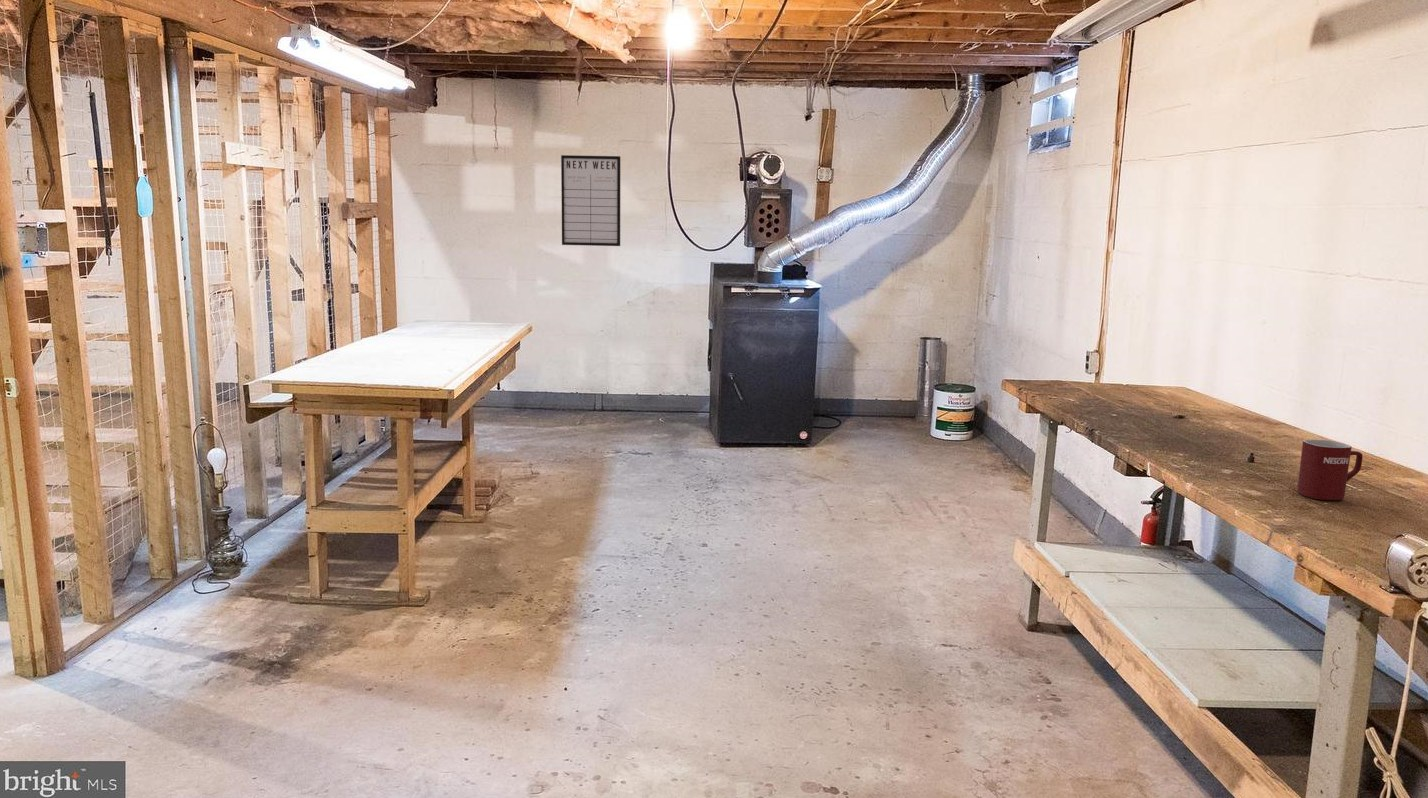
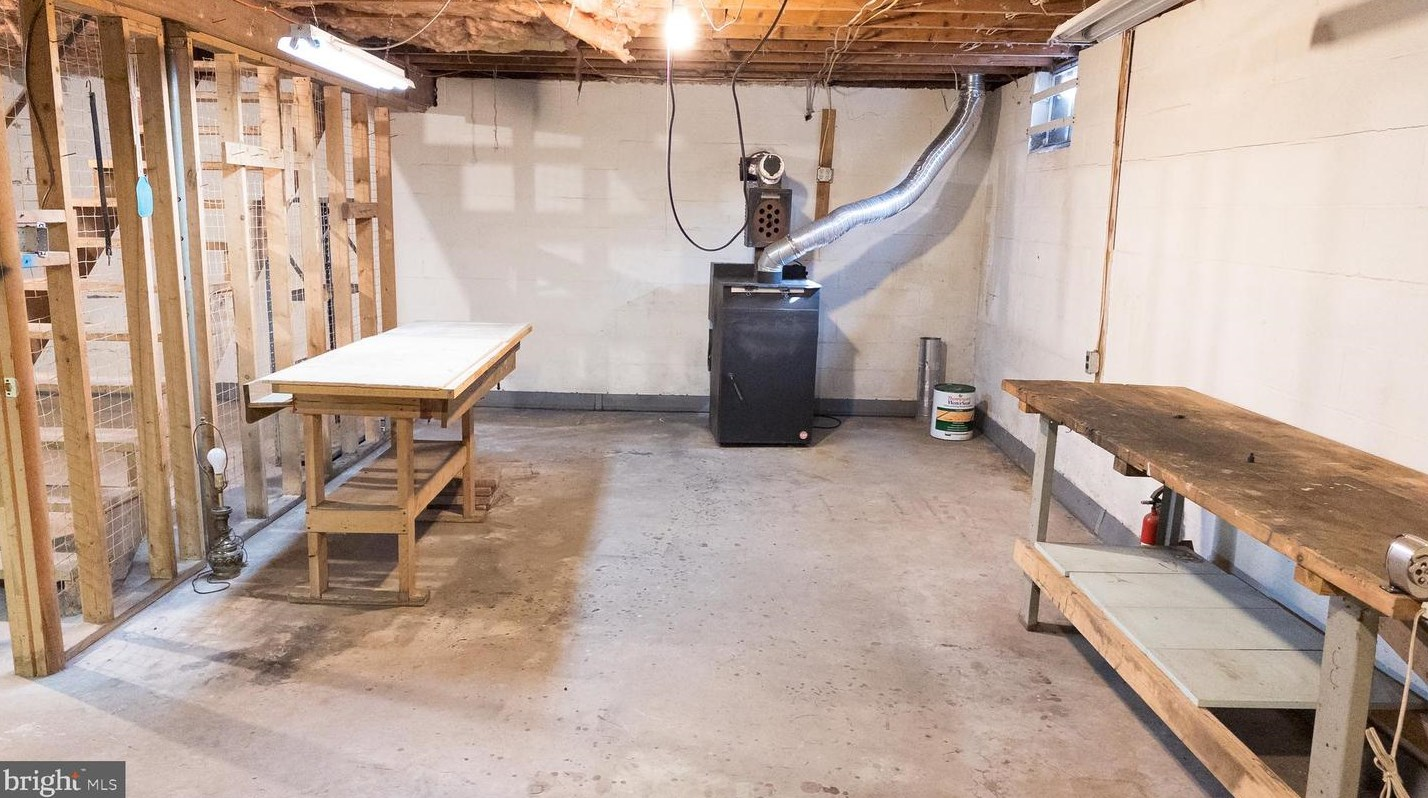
- mug [1296,439,1364,501]
- writing board [560,154,622,247]
